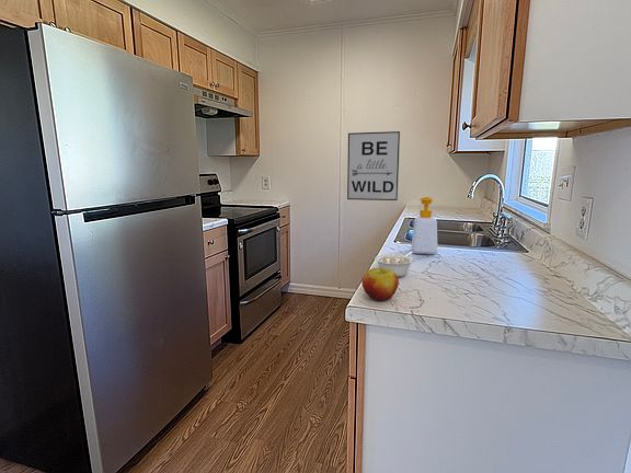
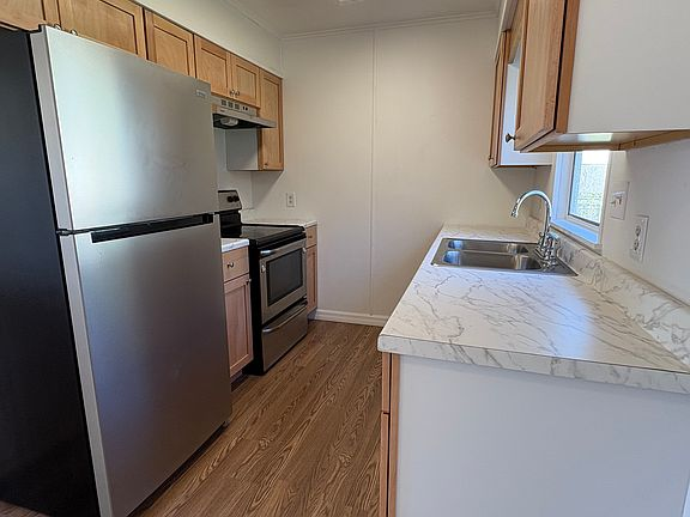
- wall art [346,130,401,201]
- legume [374,251,415,278]
- apple [362,267,400,302]
- soap bottle [411,196,438,255]
